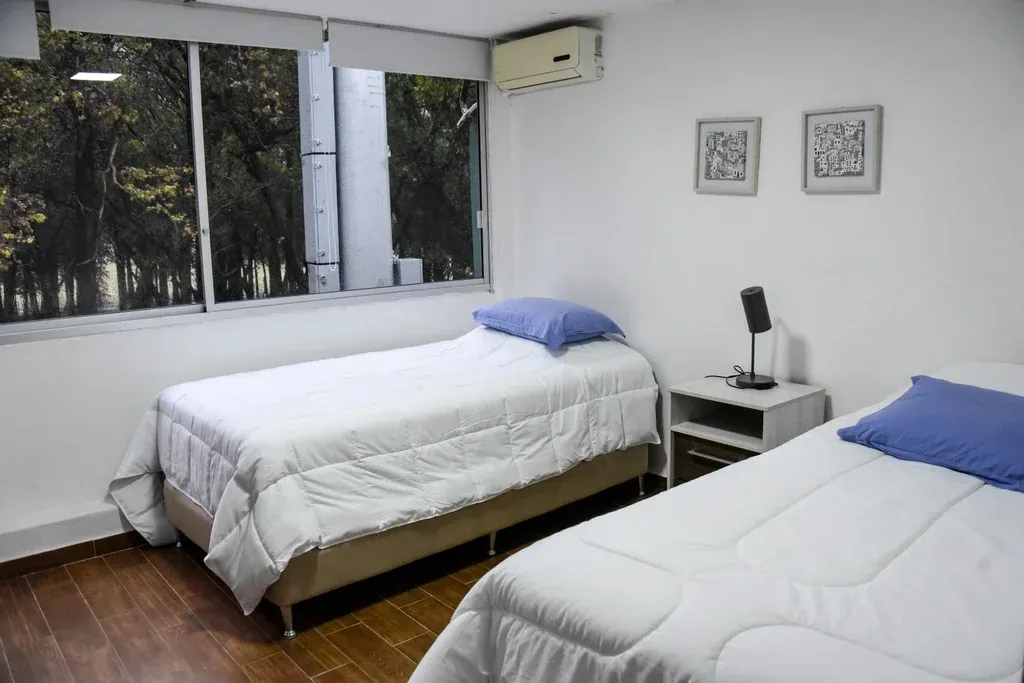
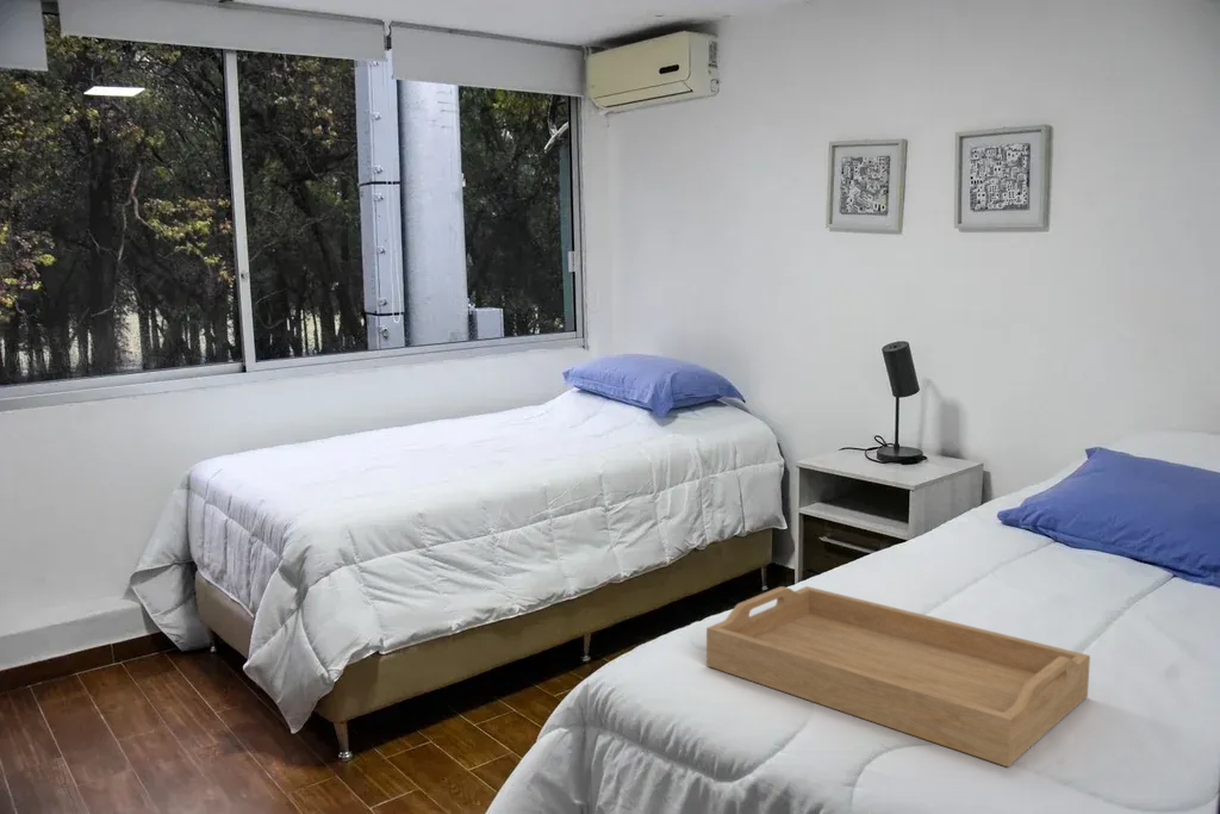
+ serving tray [705,585,1091,768]
